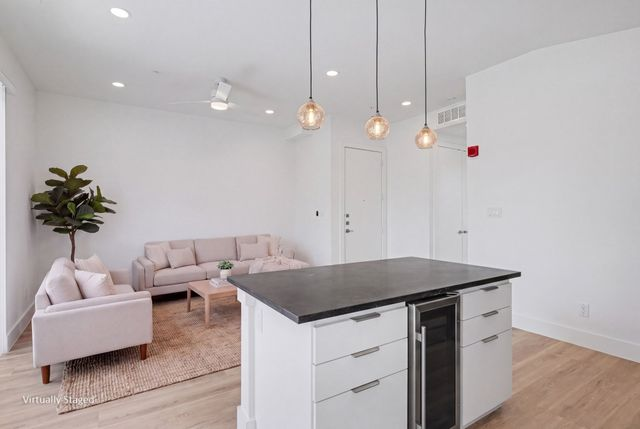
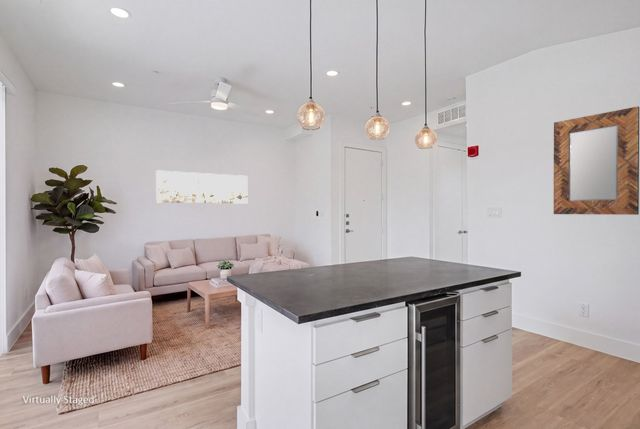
+ home mirror [553,105,640,216]
+ wall art [155,169,248,204]
